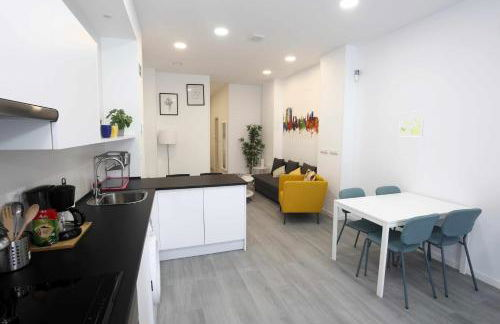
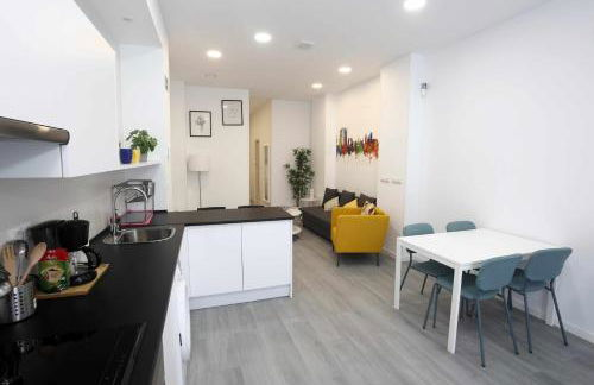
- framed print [398,110,425,137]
